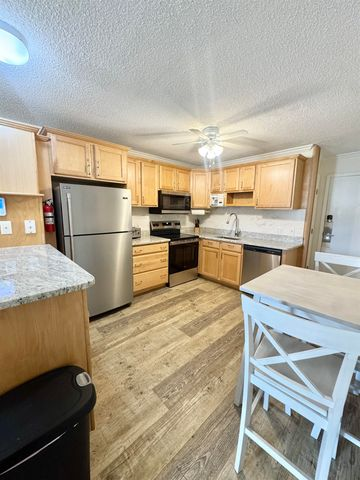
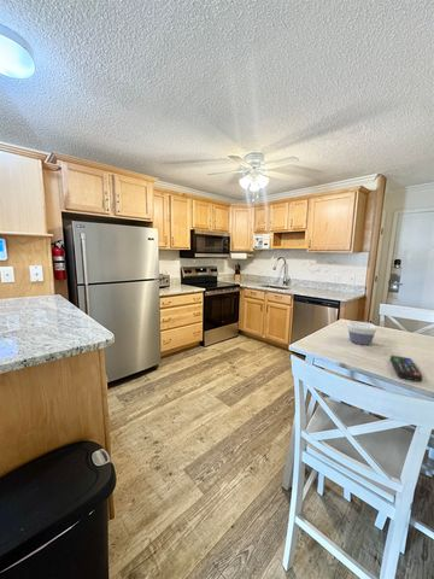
+ bowl [346,320,377,346]
+ remote control [389,355,423,382]
